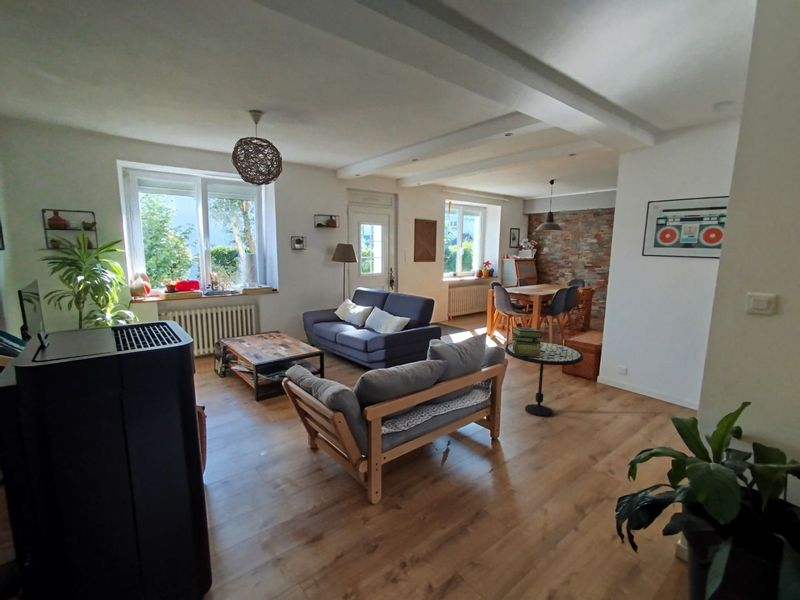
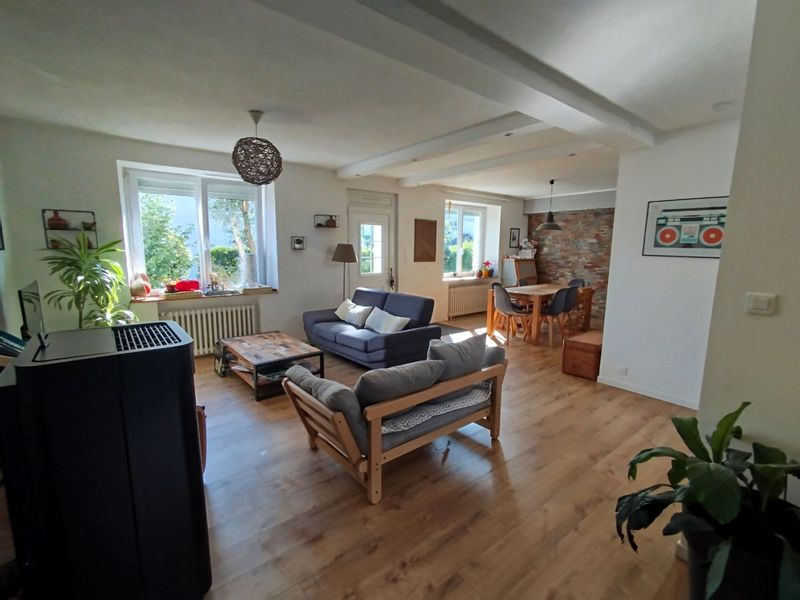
- stack of books [510,326,544,357]
- side table [504,341,584,418]
